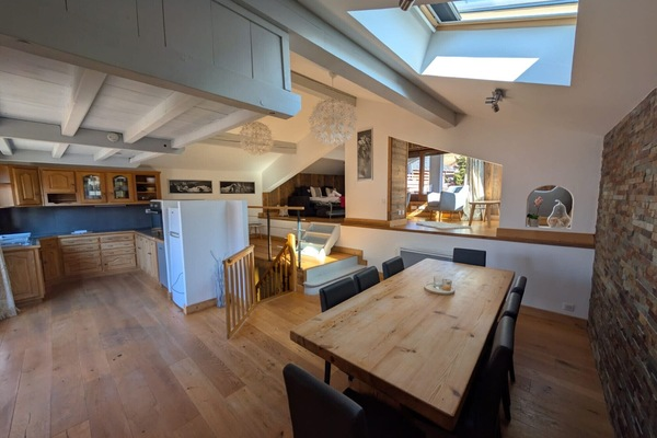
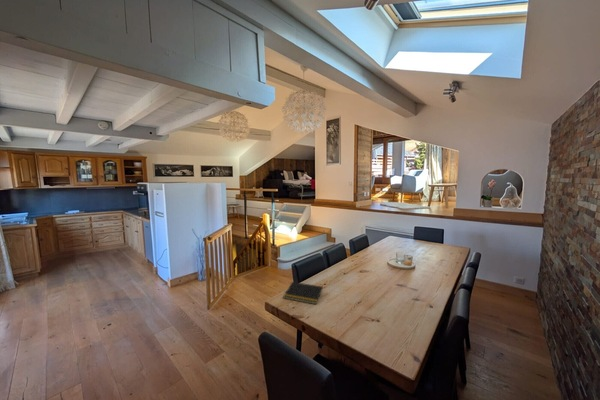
+ notepad [282,281,324,305]
